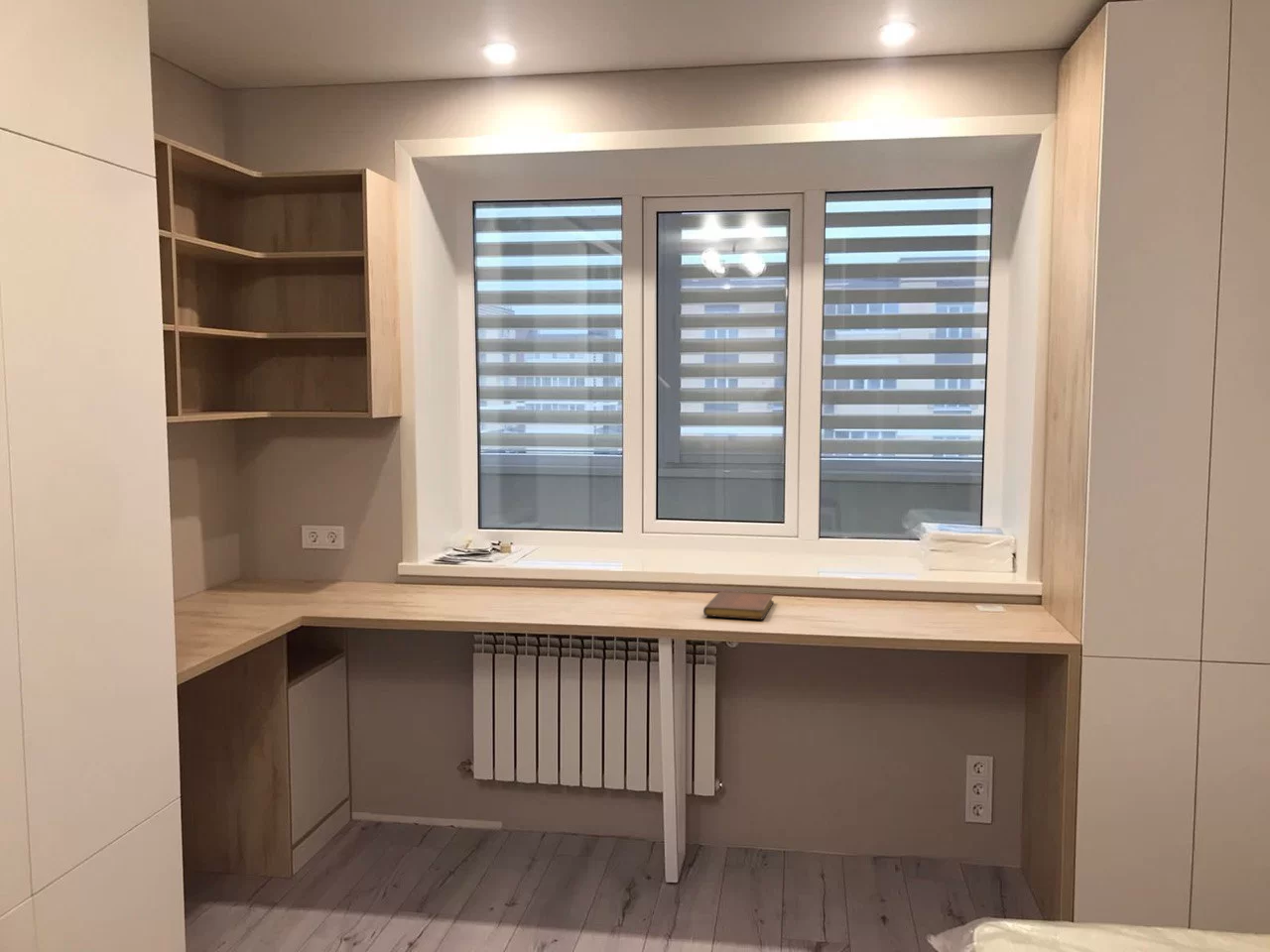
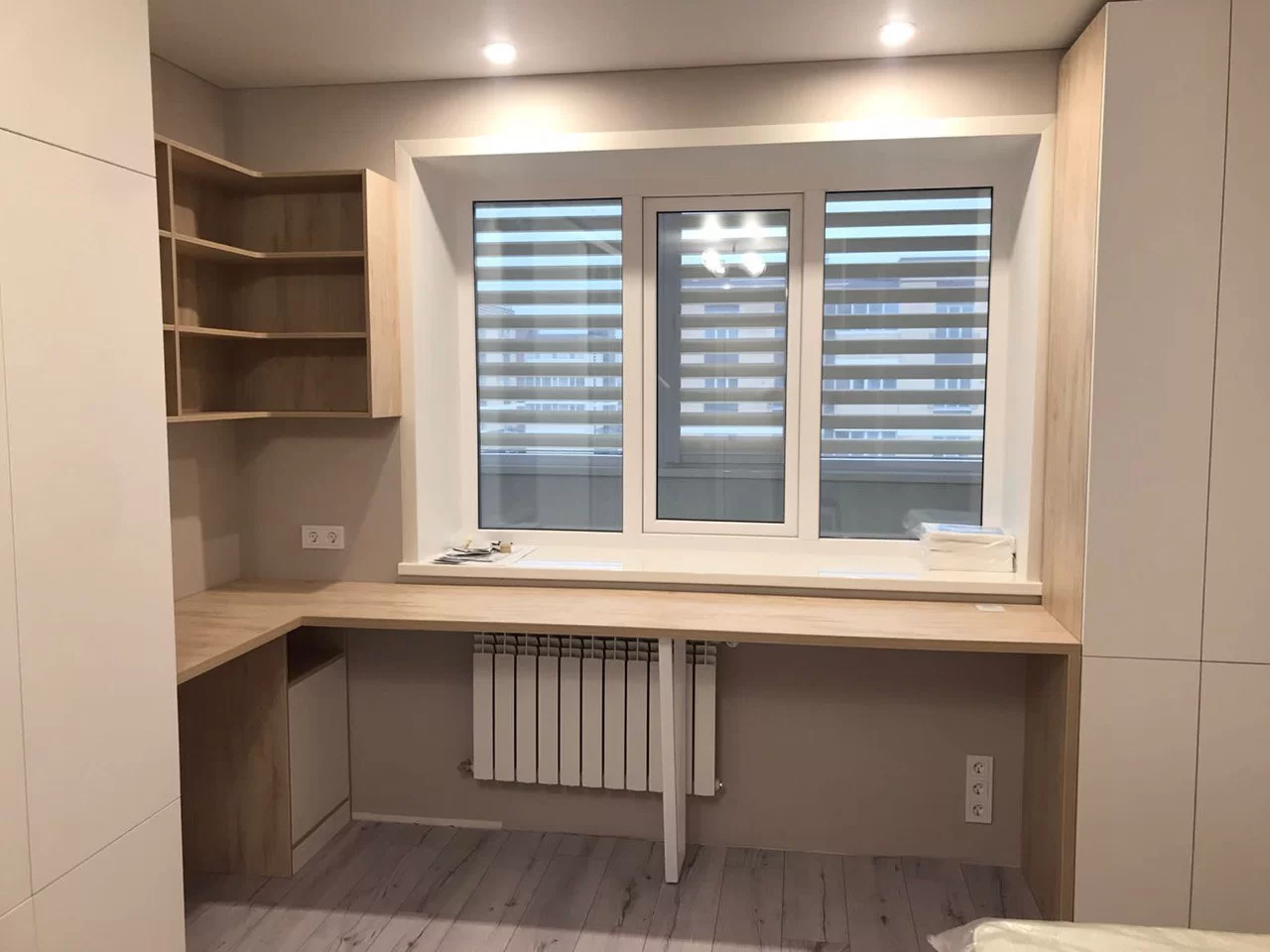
- notebook [702,590,775,620]
